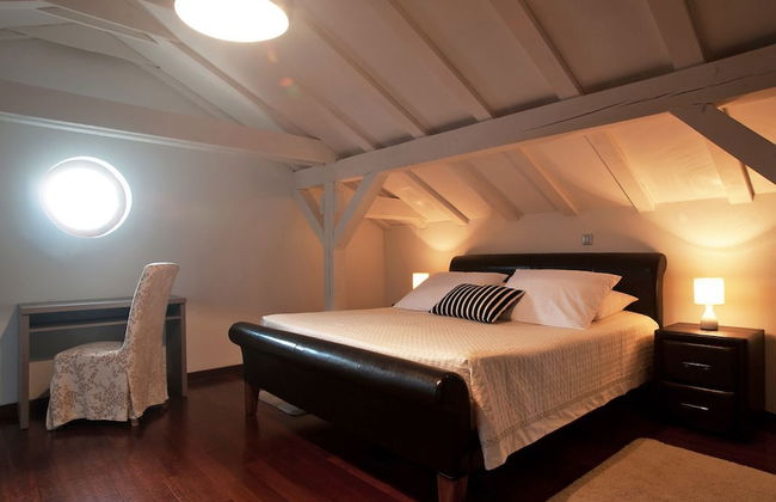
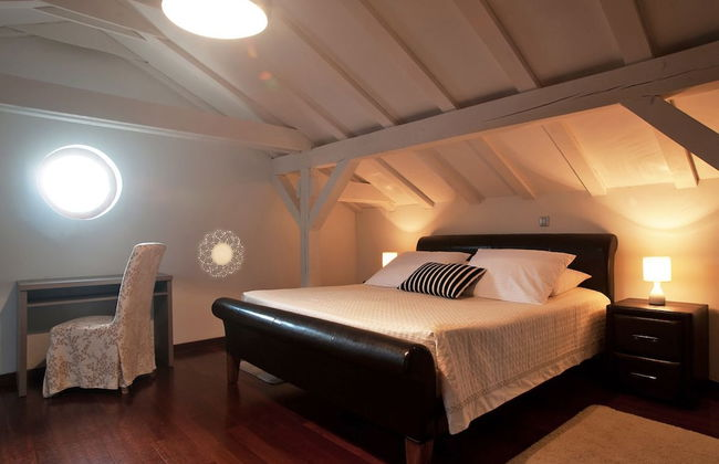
+ decorative wall piece [198,229,244,278]
